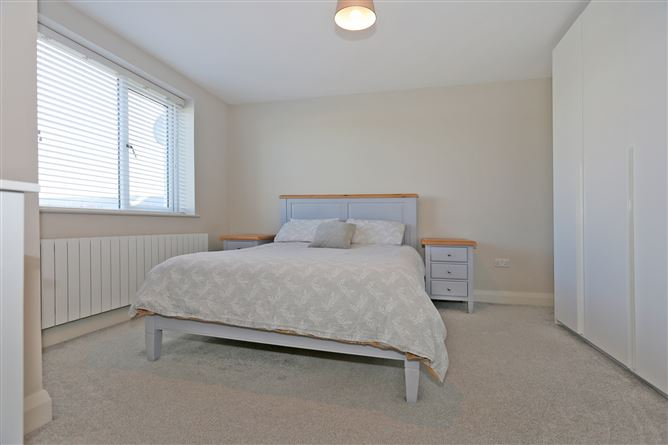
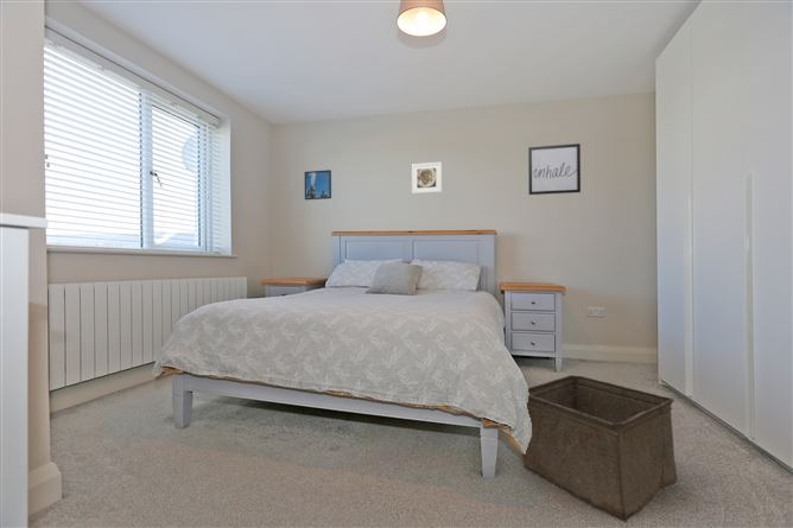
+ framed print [304,168,332,201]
+ wall art [527,142,582,196]
+ storage bin [521,374,679,523]
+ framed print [411,161,443,195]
